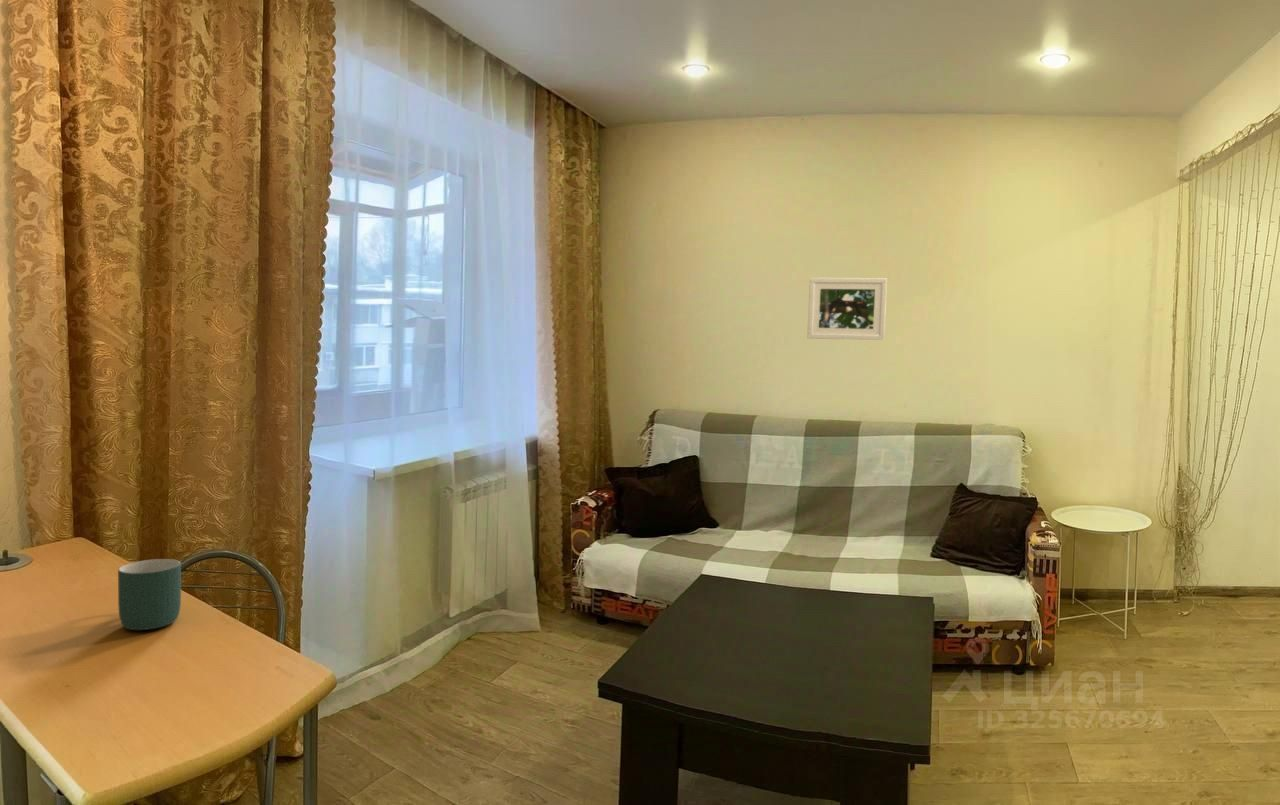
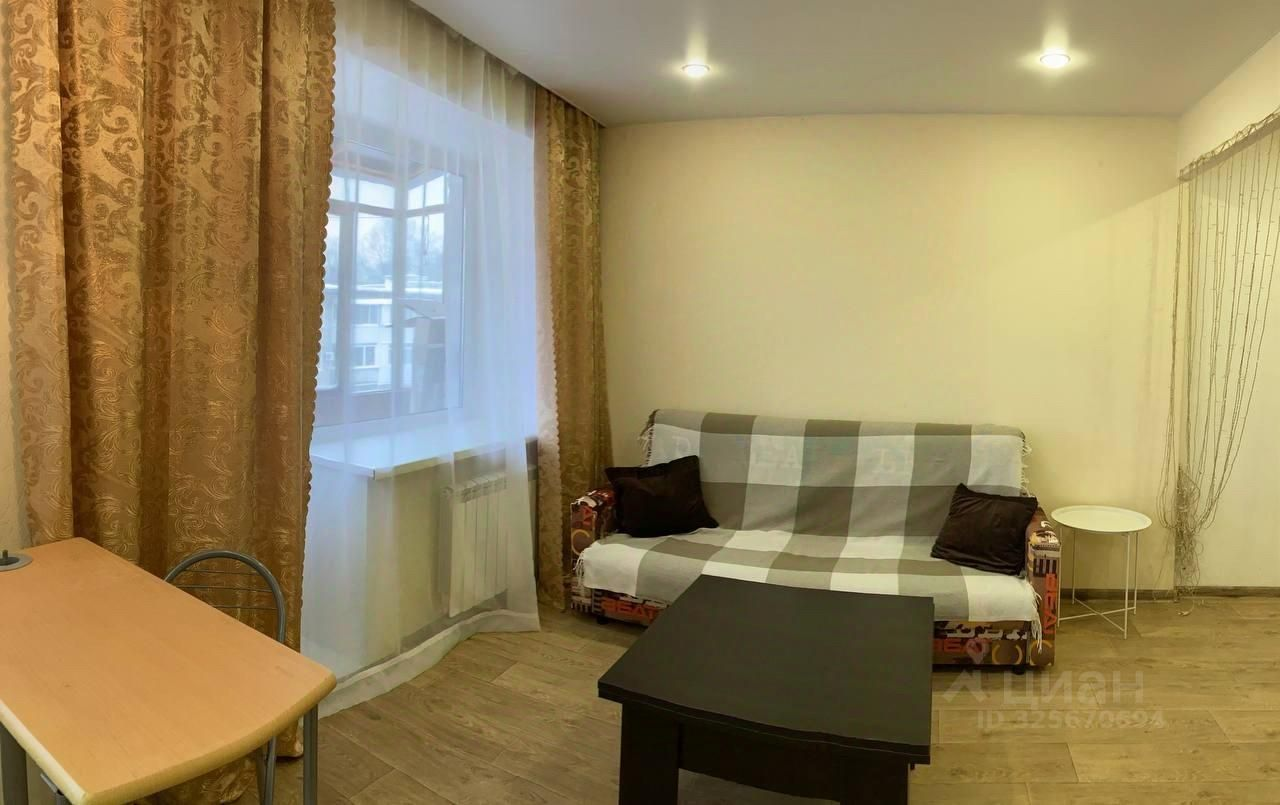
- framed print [806,277,888,341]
- mug [117,558,182,631]
